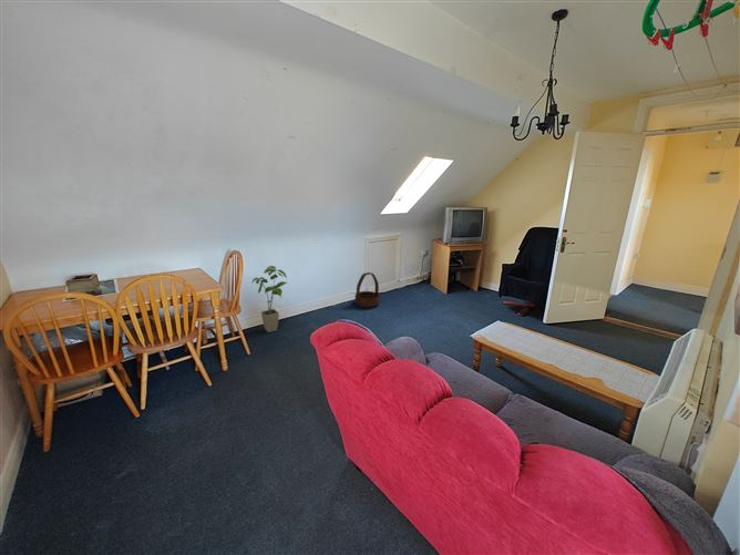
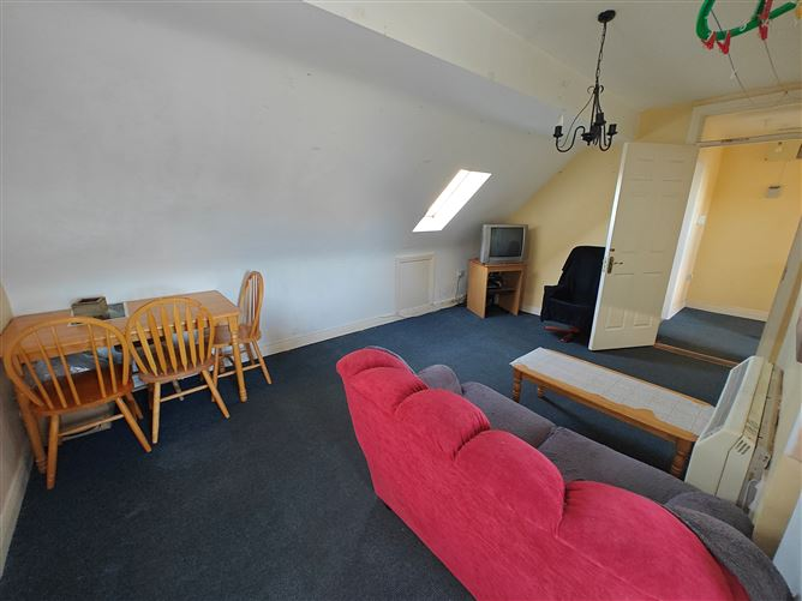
- basket [354,271,381,308]
- house plant [251,265,288,333]
